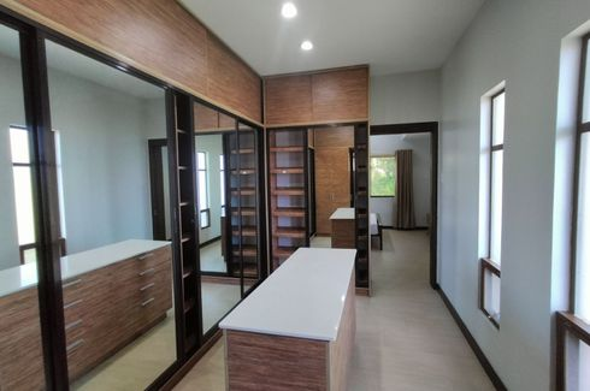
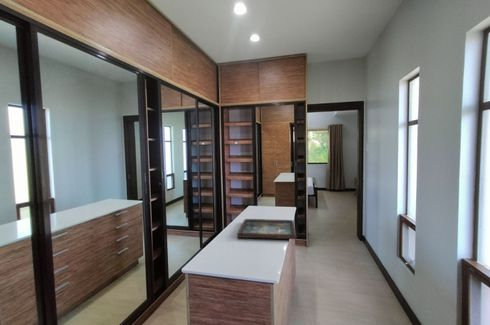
+ decorative tray [236,218,297,240]
